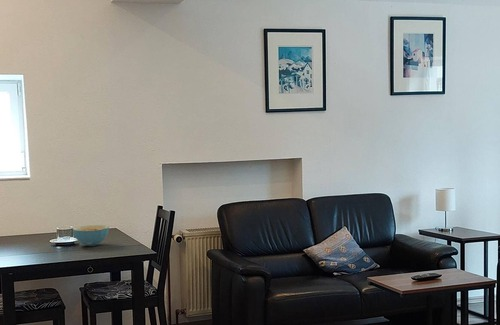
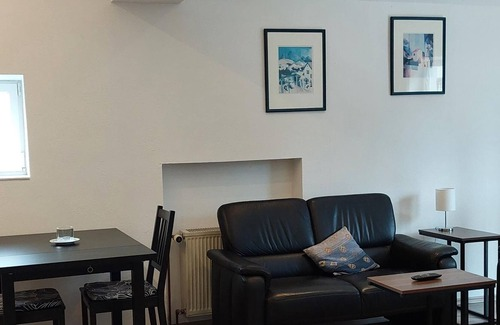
- cereal bowl [72,224,110,247]
